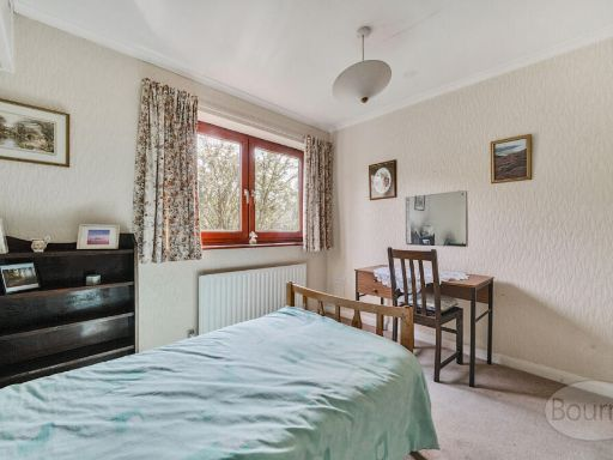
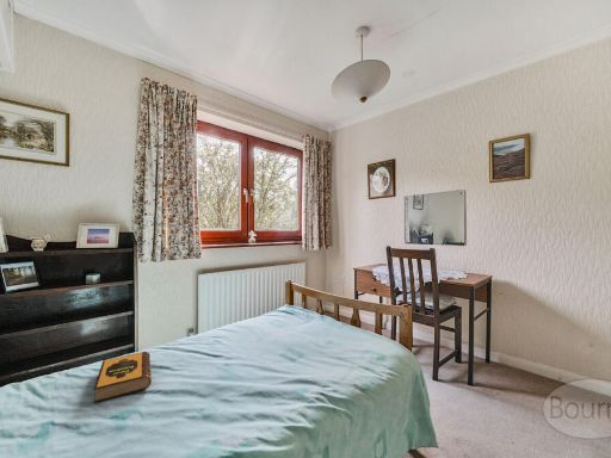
+ hardback book [93,351,153,403]
